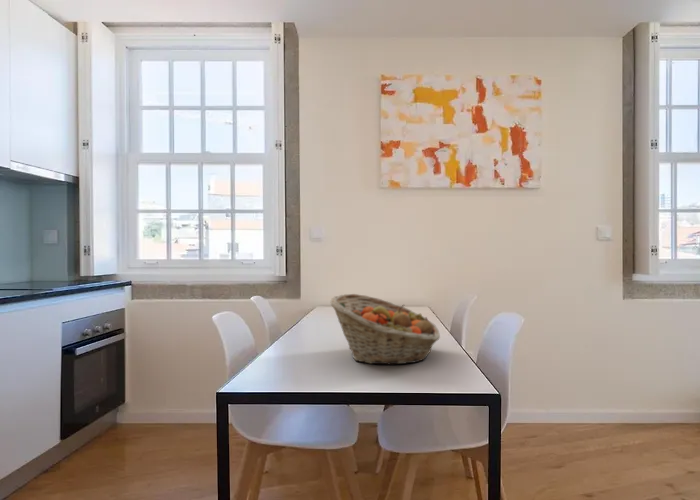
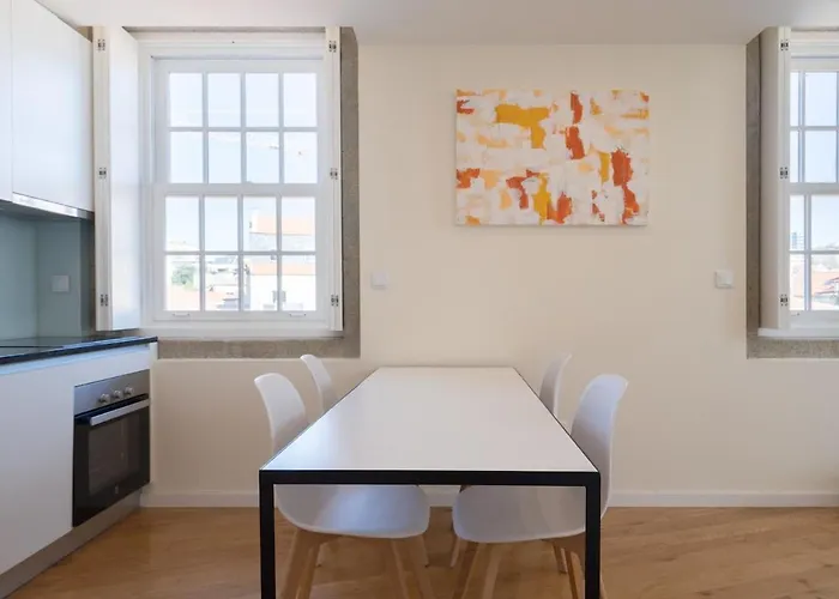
- fruit basket [329,293,441,366]
